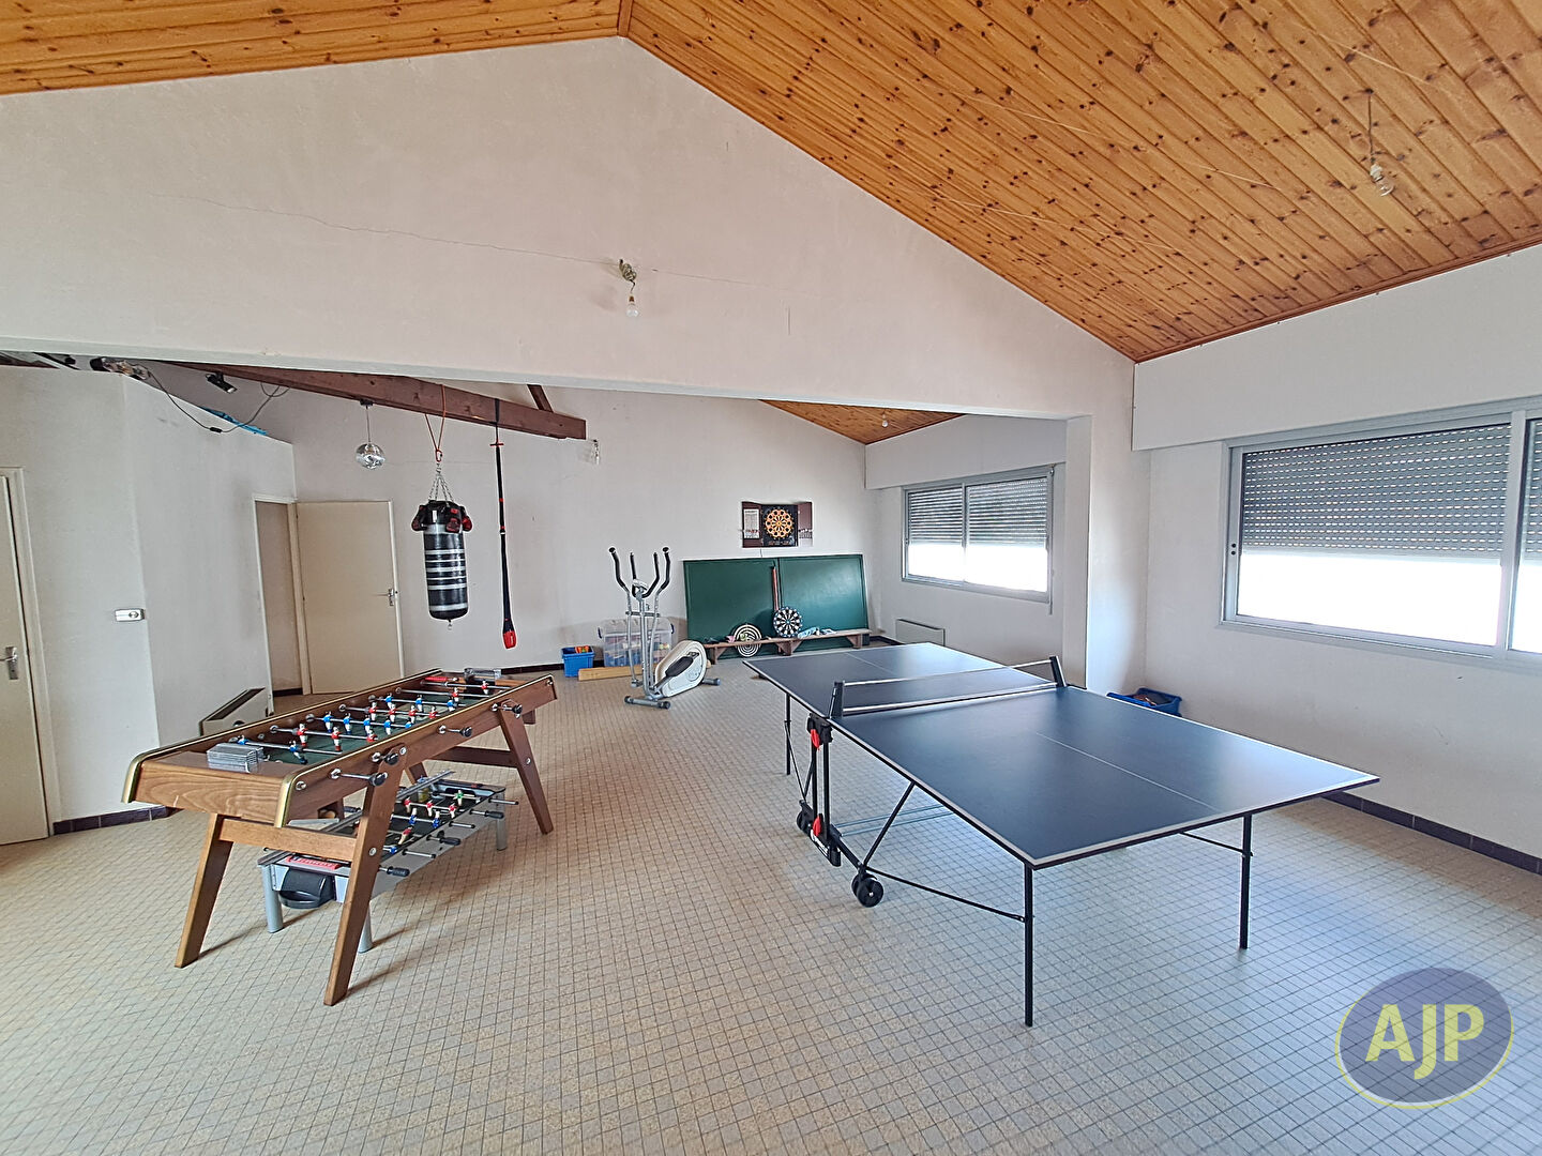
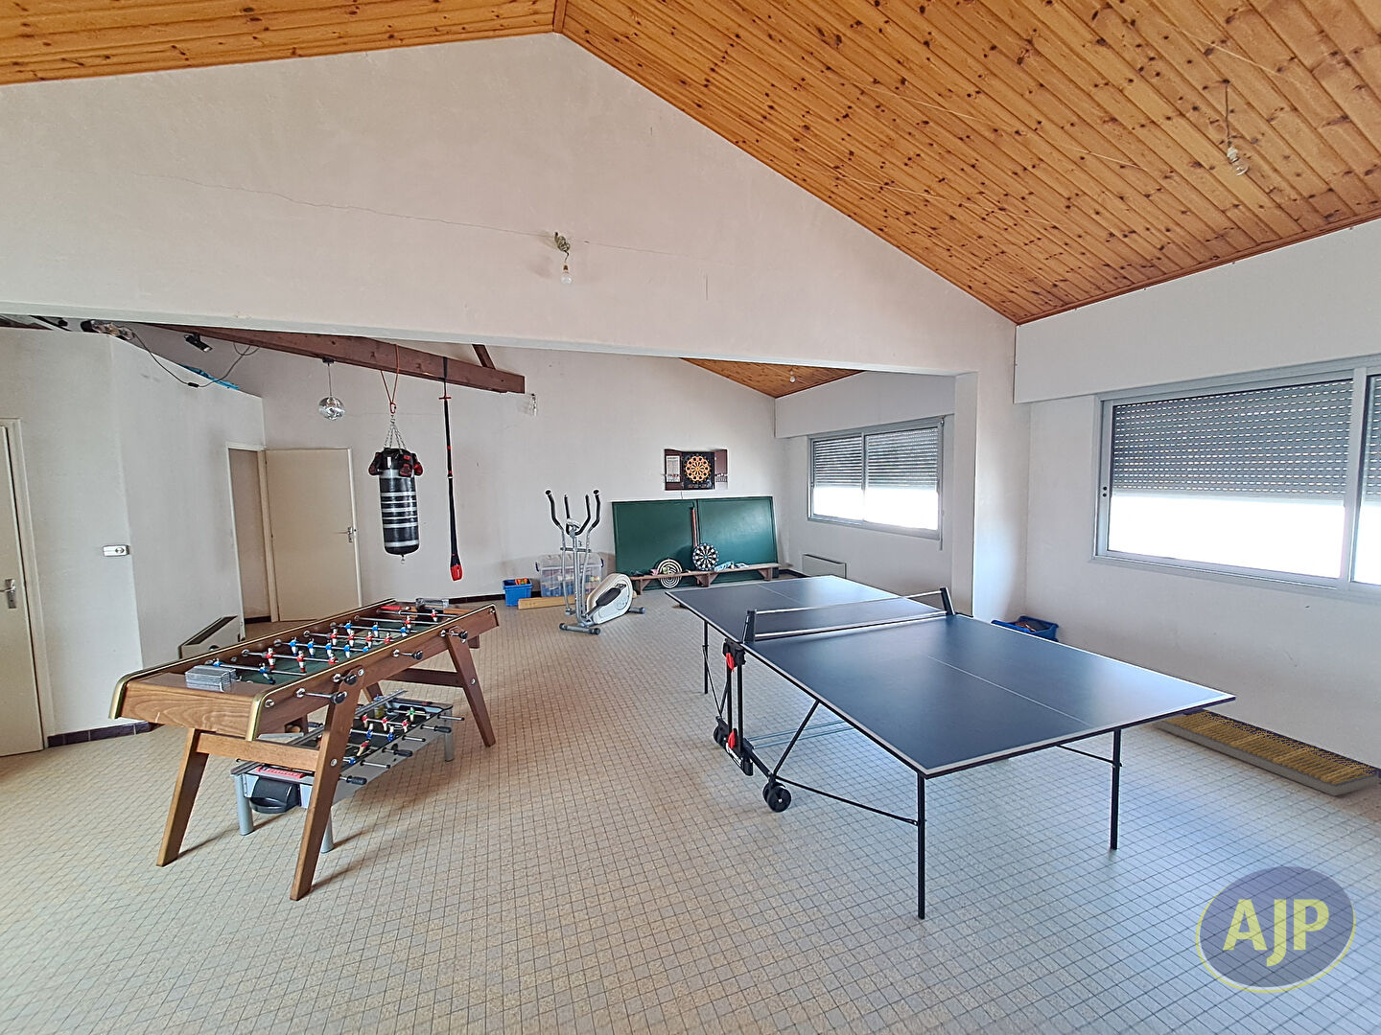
+ basket [1150,711,1381,797]
